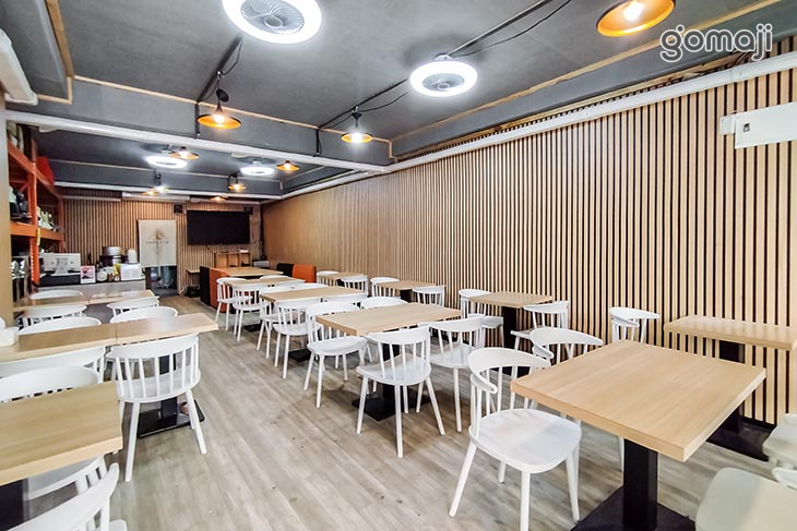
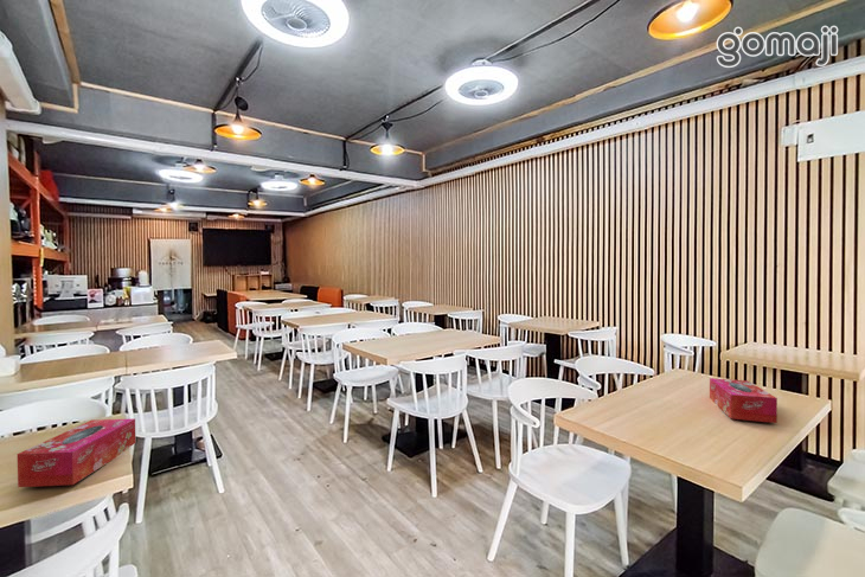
+ tissue box [17,417,136,488]
+ tissue box [709,377,778,424]
